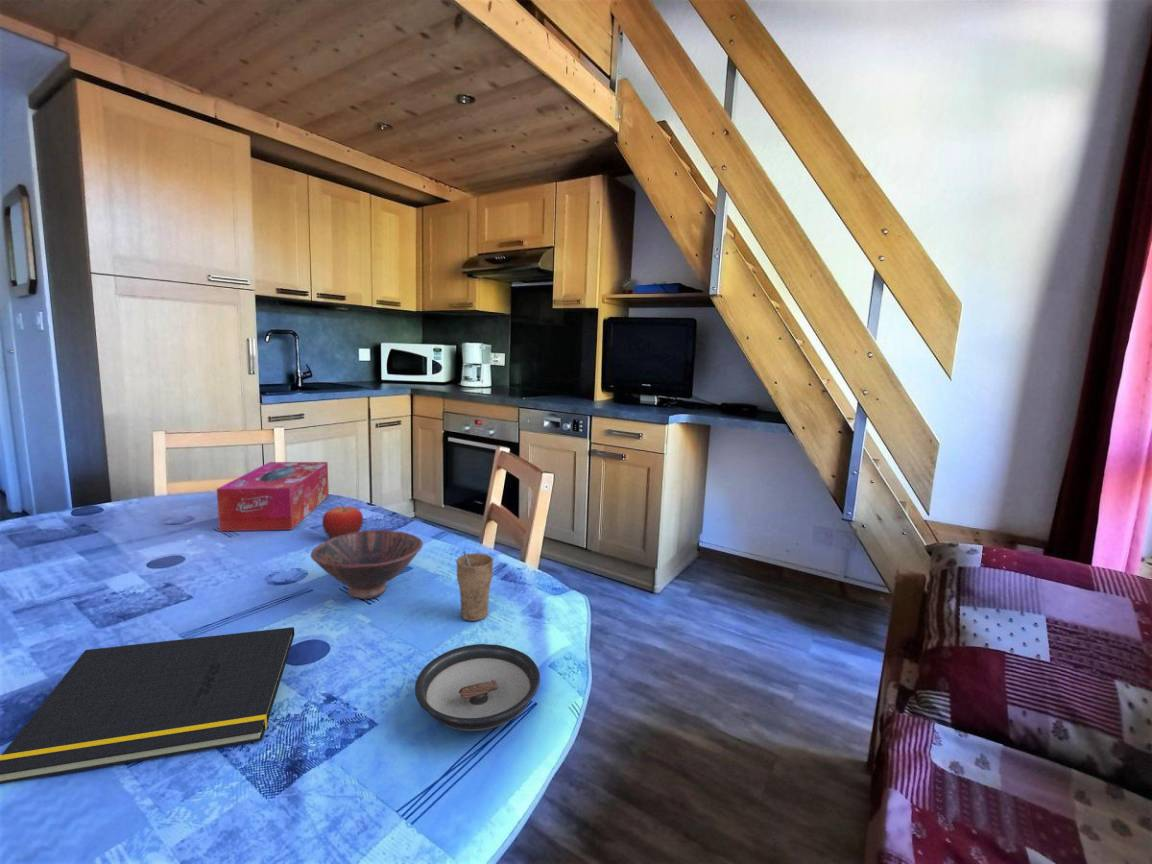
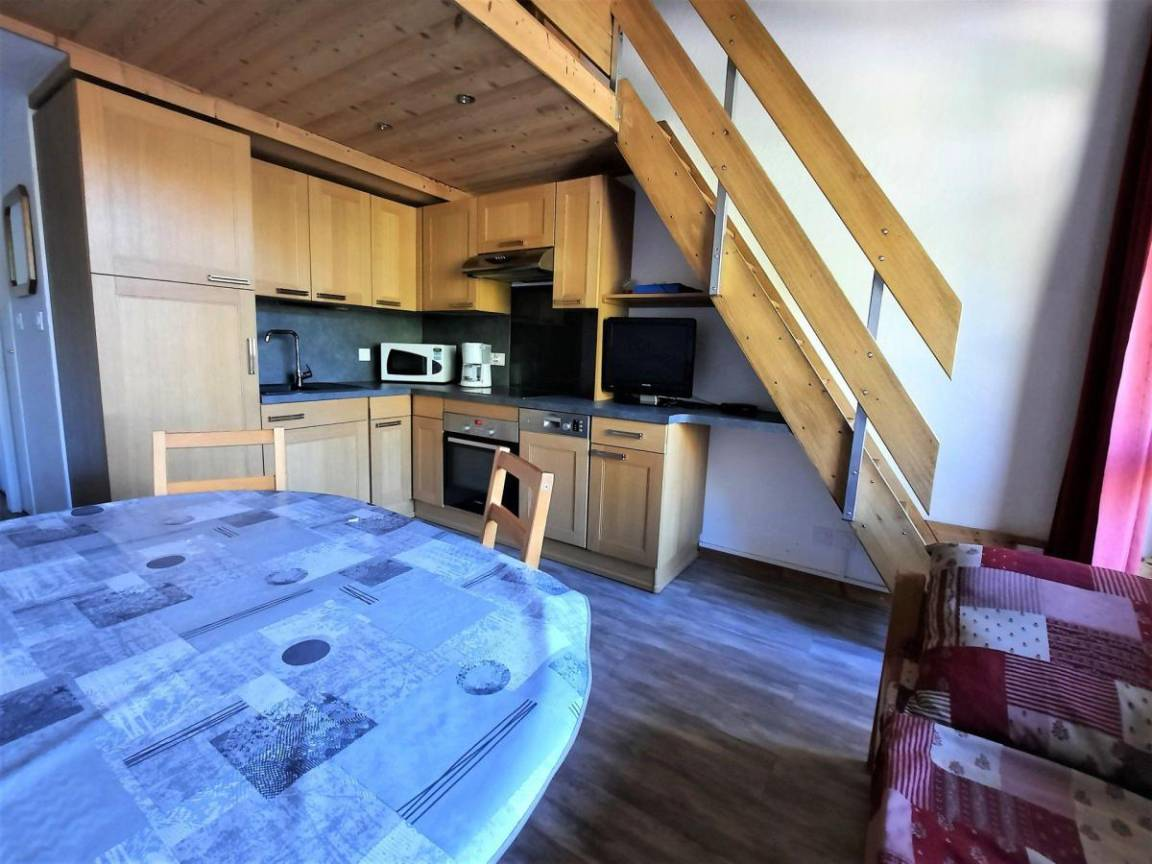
- bowl [310,529,424,600]
- cup [455,550,495,622]
- tissue box [216,461,330,532]
- saucer [414,643,541,732]
- fruit [321,502,364,538]
- notepad [0,626,296,785]
